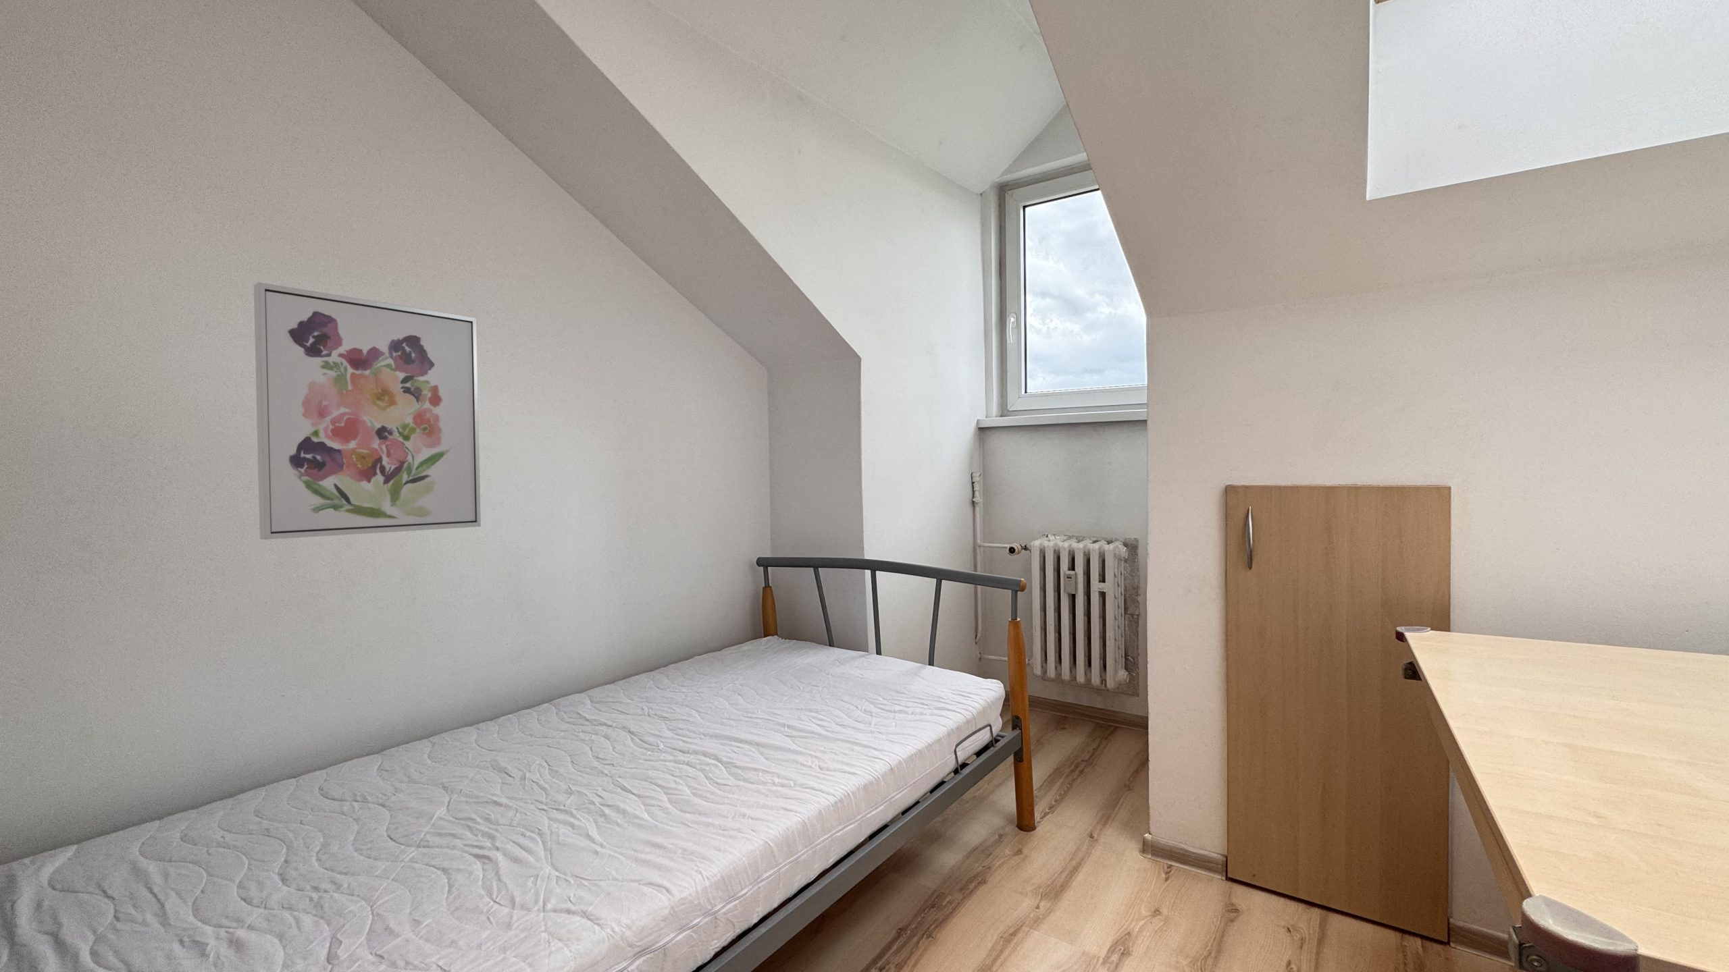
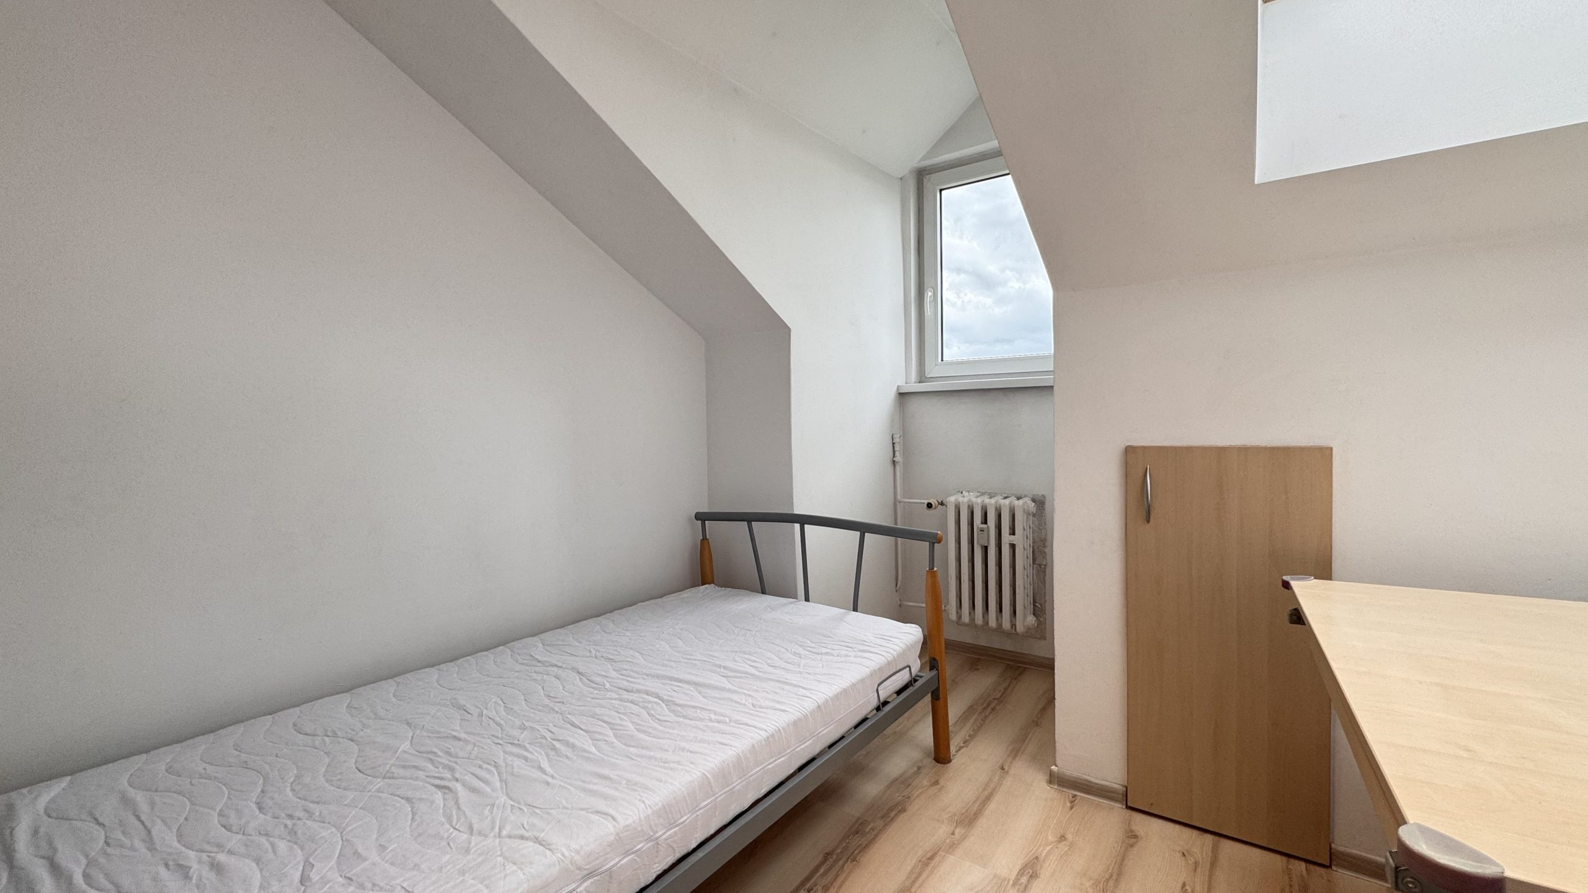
- wall art [253,281,482,541]
